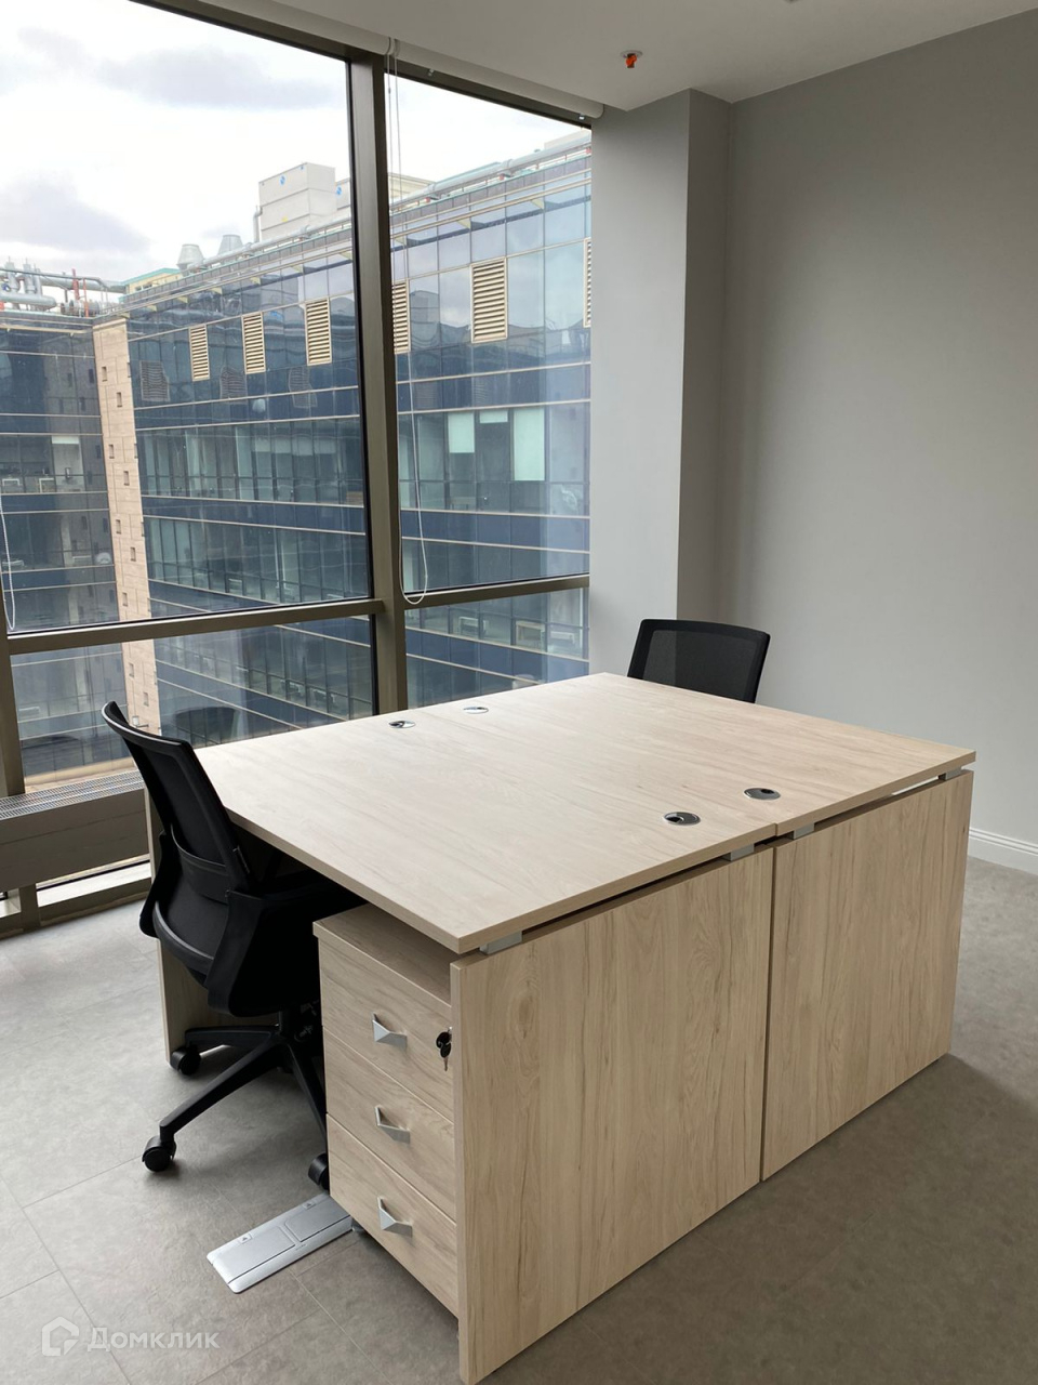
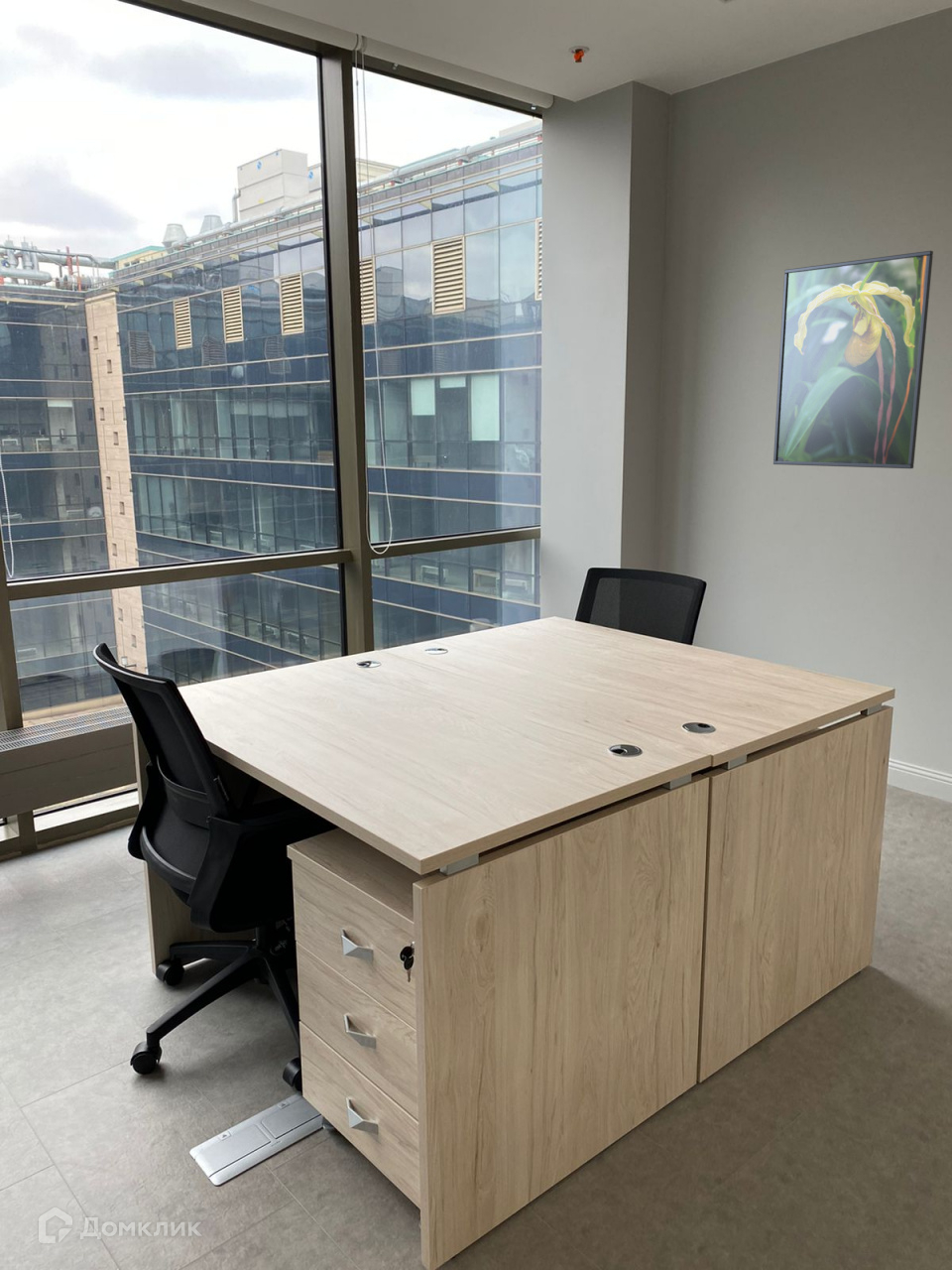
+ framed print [773,250,934,469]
